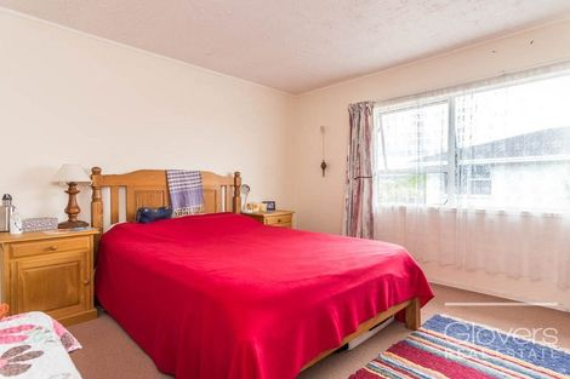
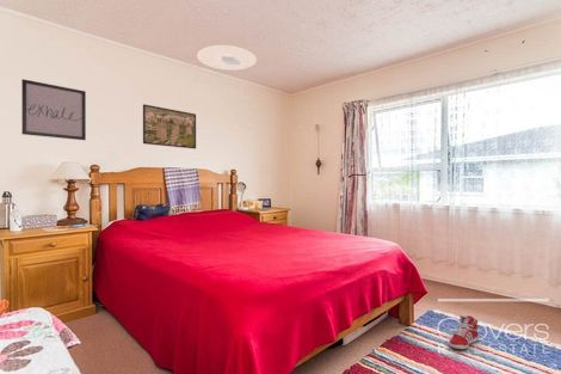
+ wall art [20,78,87,141]
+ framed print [142,103,197,149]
+ sneaker [448,314,480,350]
+ ceiling light [196,44,258,72]
